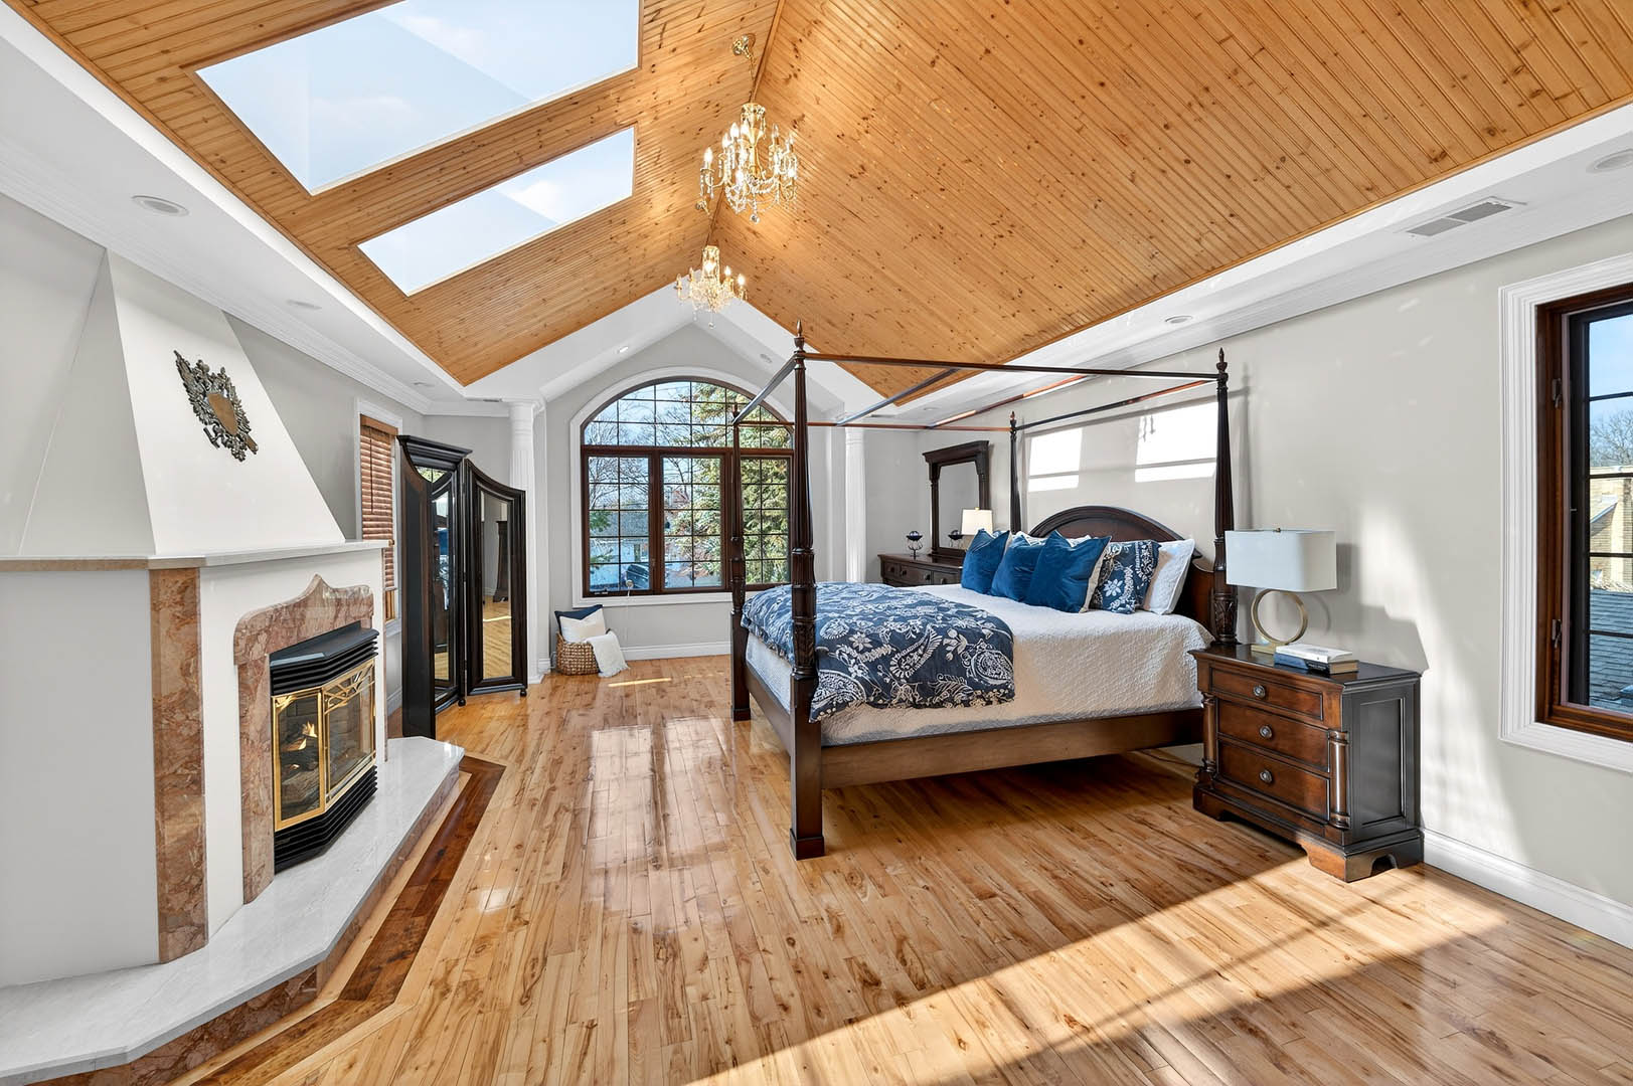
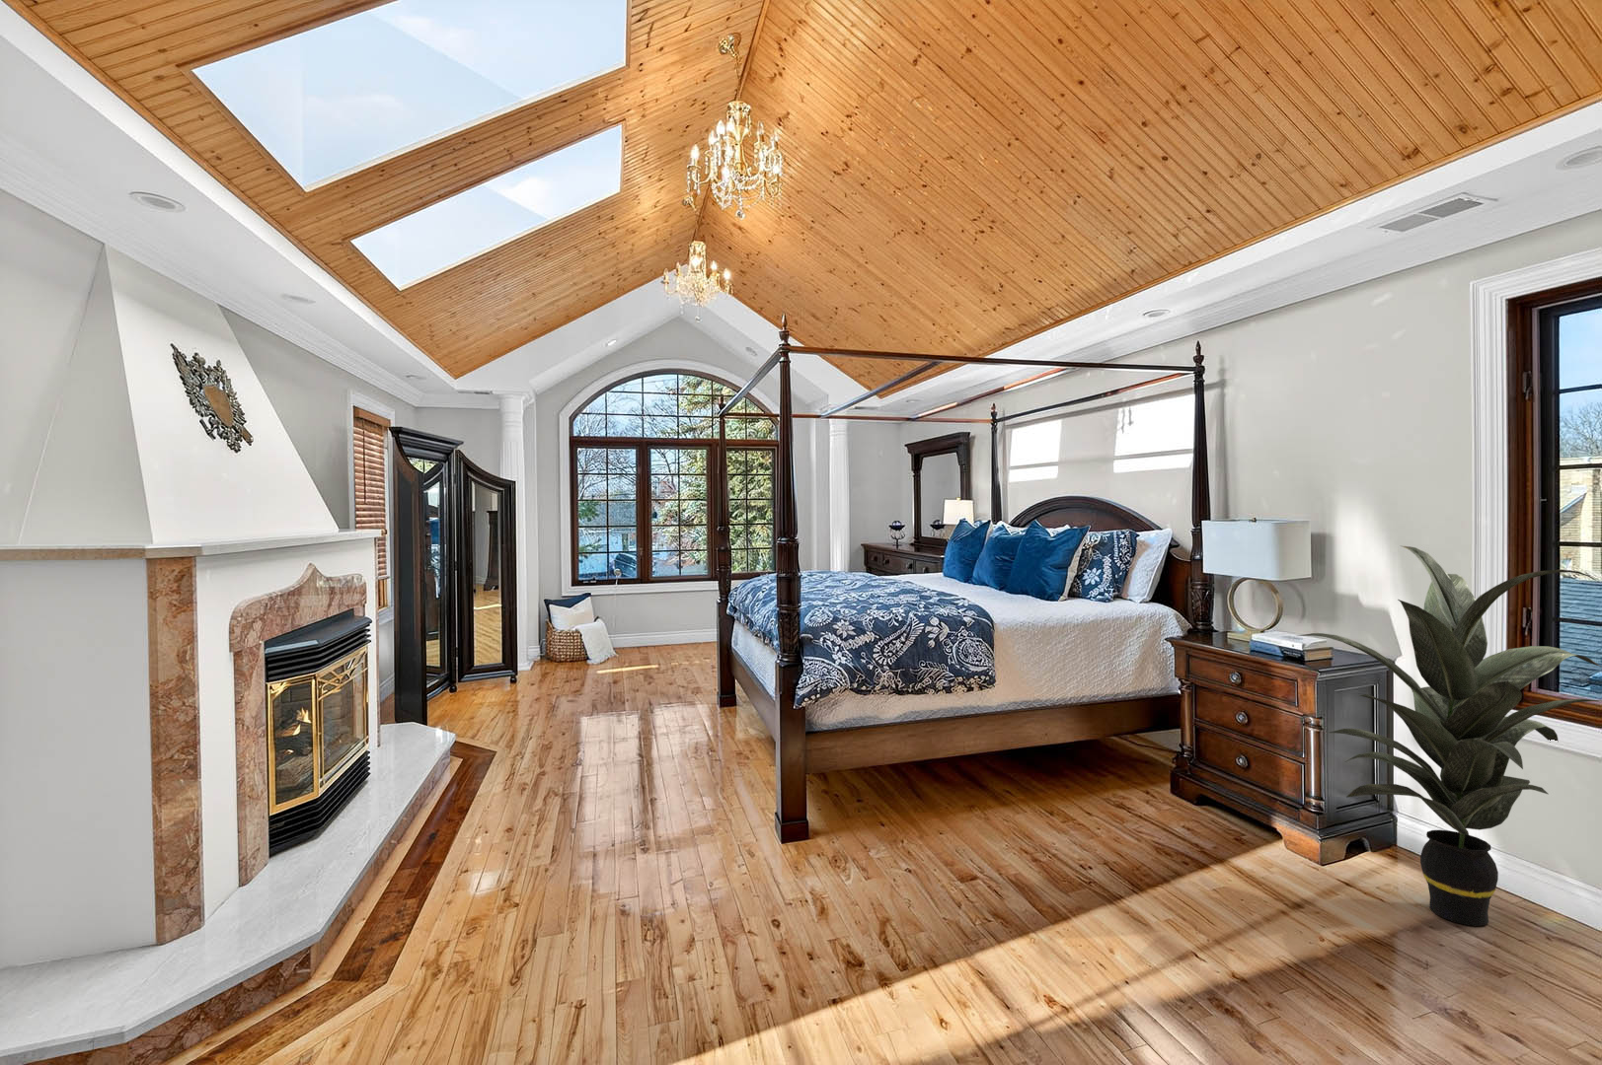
+ indoor plant [1298,546,1602,927]
